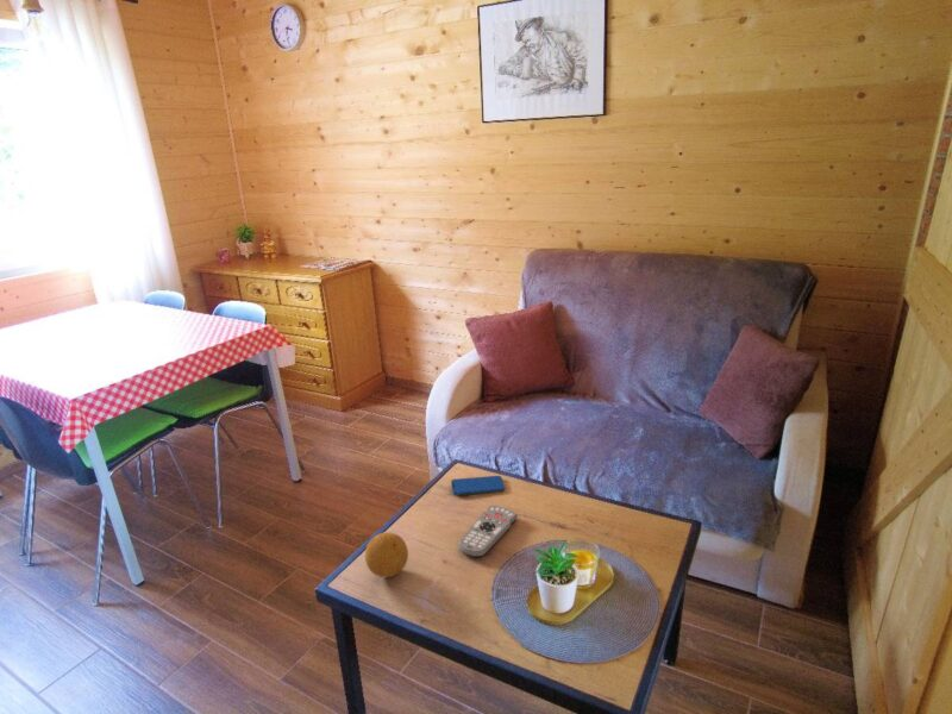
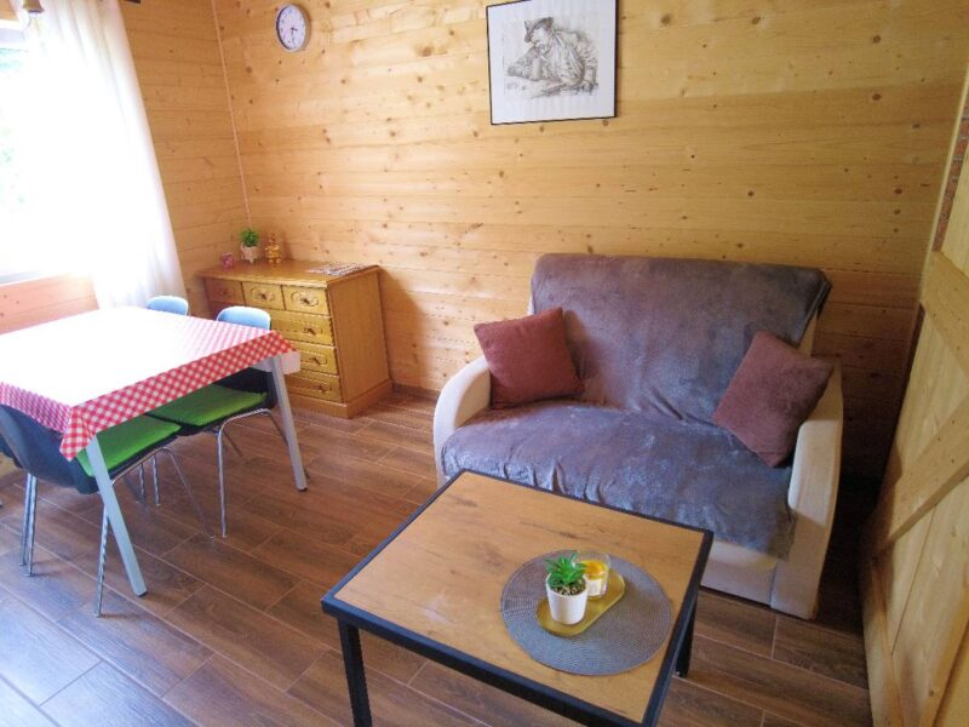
- remote control [457,505,519,558]
- smartphone [450,475,506,496]
- fruit [364,531,409,578]
